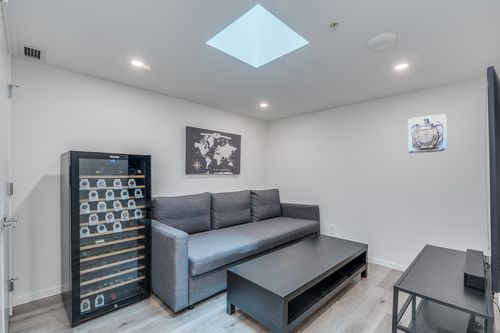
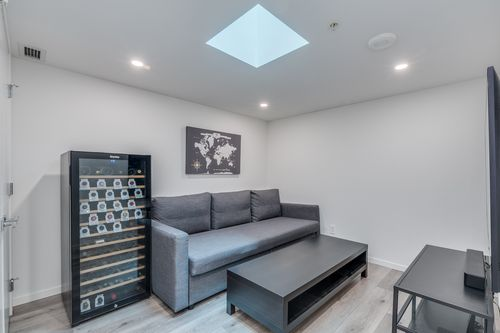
- wall sculpture [407,113,448,154]
